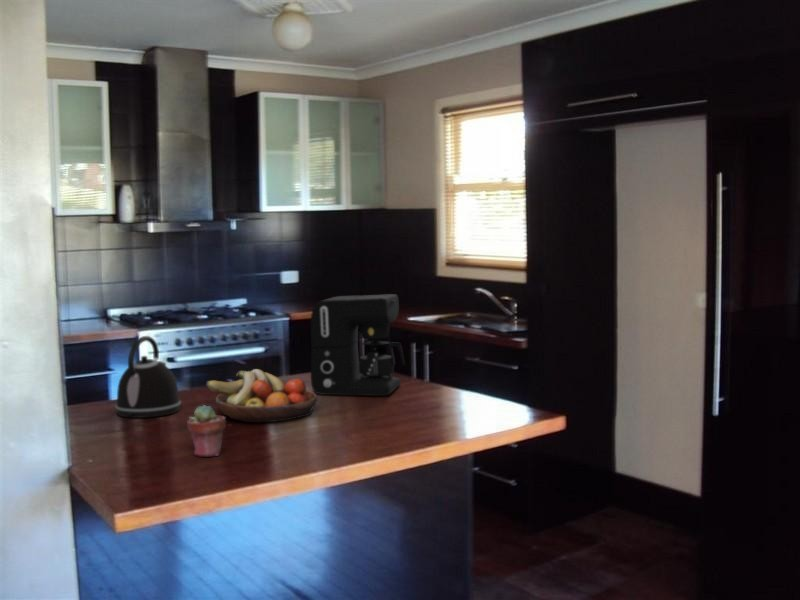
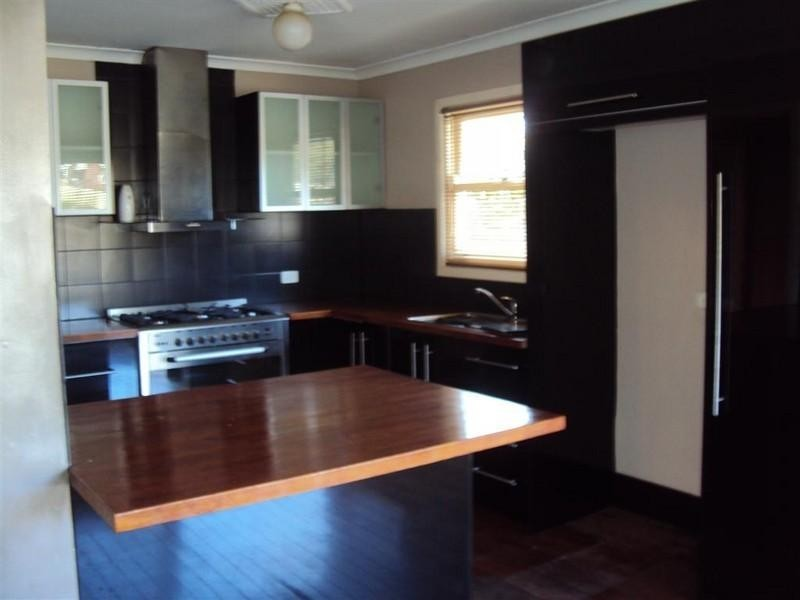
- potted succulent [186,404,227,458]
- coffee maker [310,293,406,397]
- fruit bowl [205,368,318,423]
- kettle [114,335,182,419]
